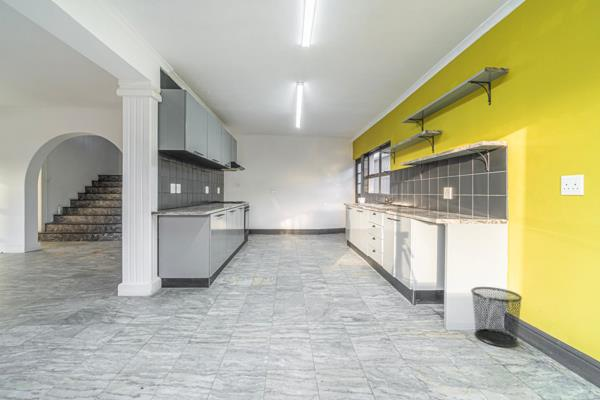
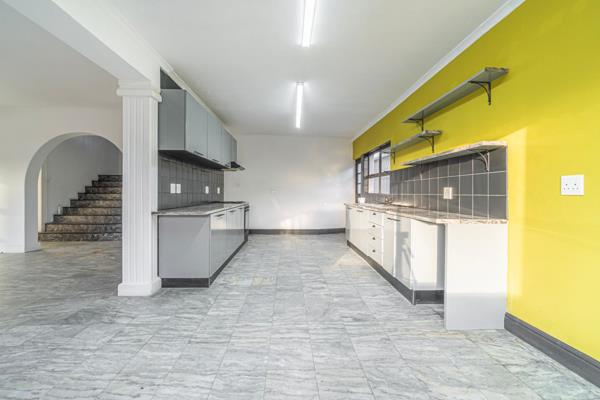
- trash can [470,286,523,348]
